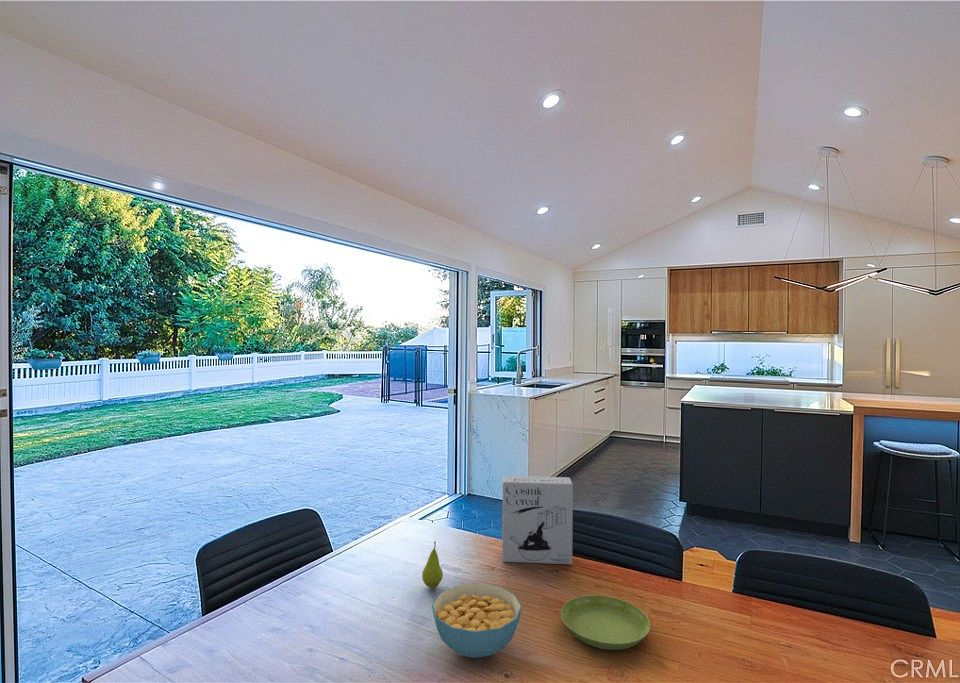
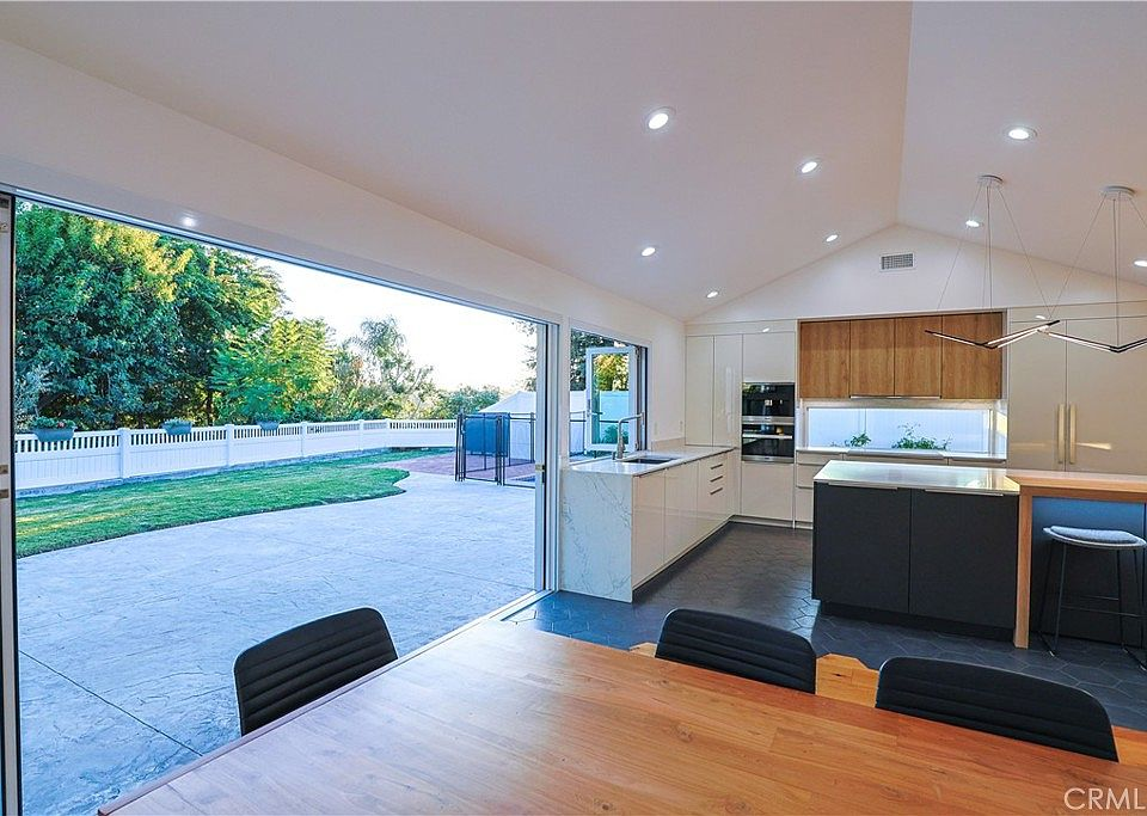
- cereal bowl [431,582,523,659]
- fruit [421,540,444,589]
- saucer [560,594,651,651]
- cereal box [501,475,574,565]
